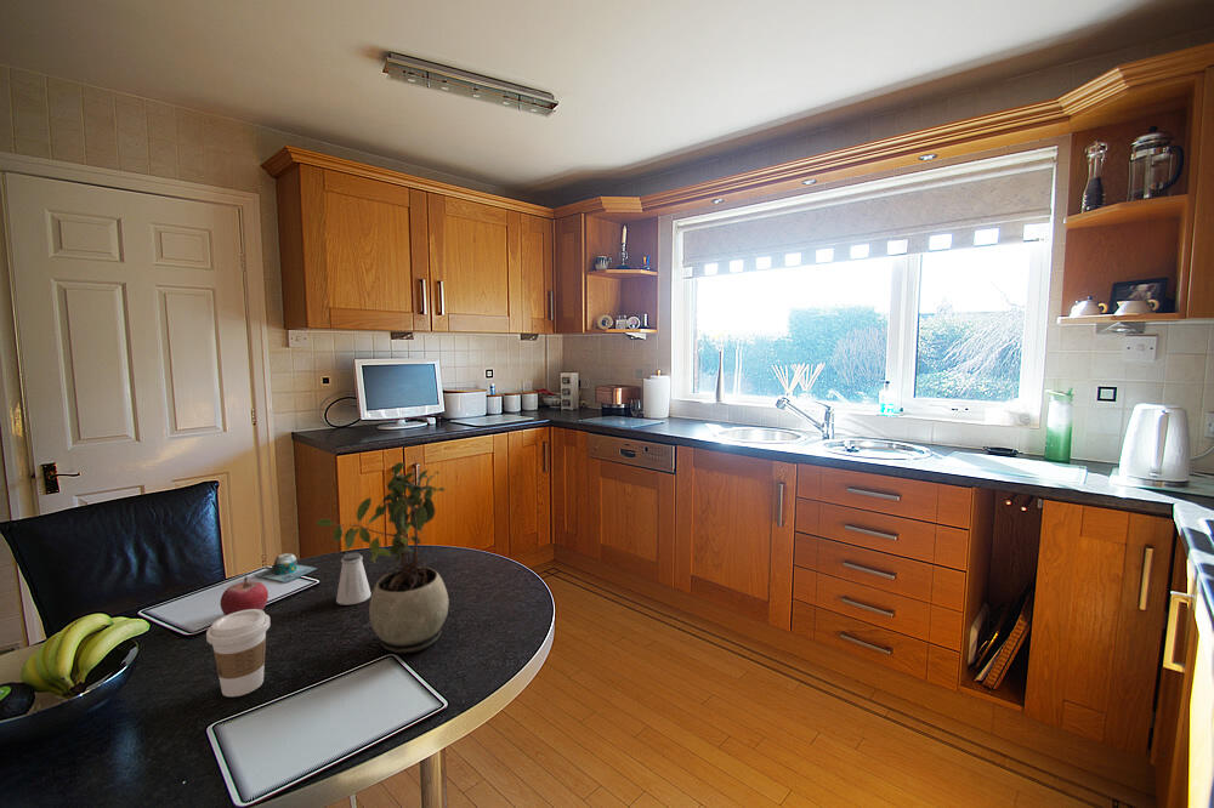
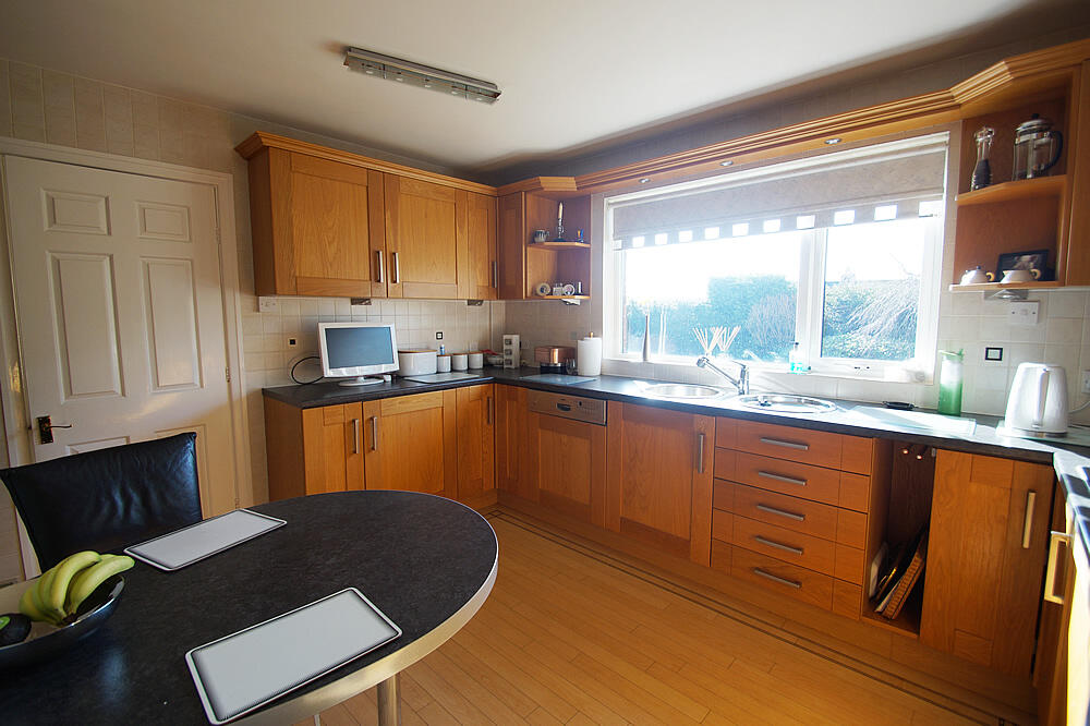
- mug [253,552,318,584]
- potted plant [314,461,449,654]
- coffee cup [205,609,272,698]
- saltshaker [335,552,371,605]
- fruit [220,575,270,616]
